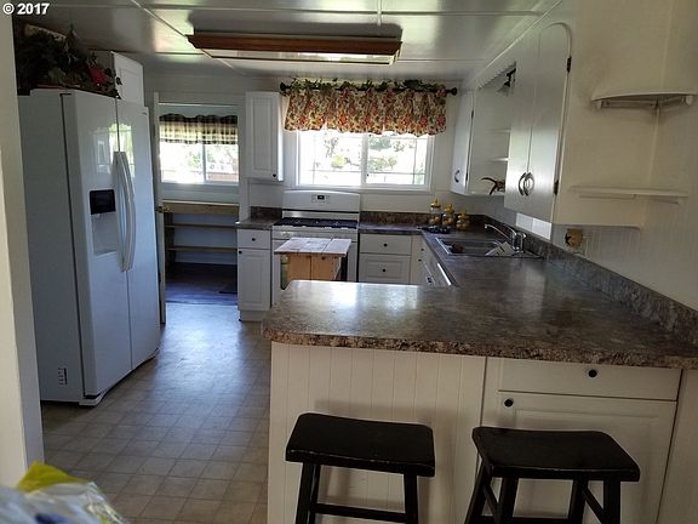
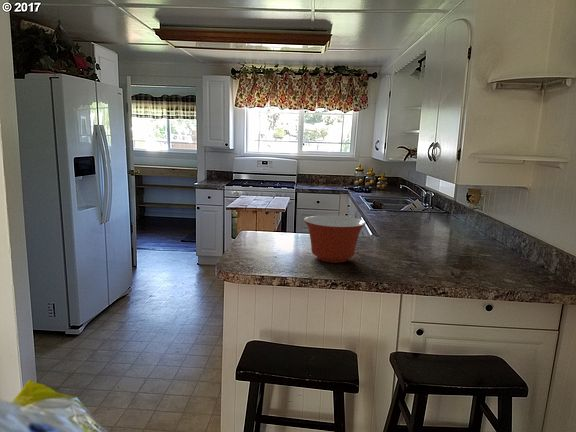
+ mixing bowl [303,214,367,264]
